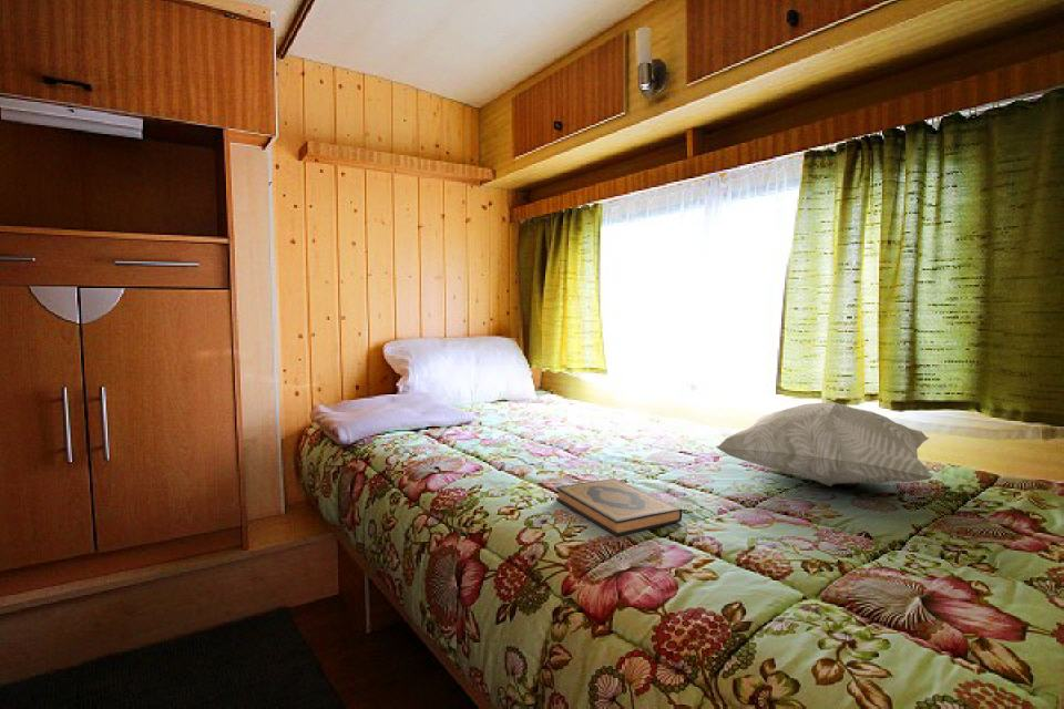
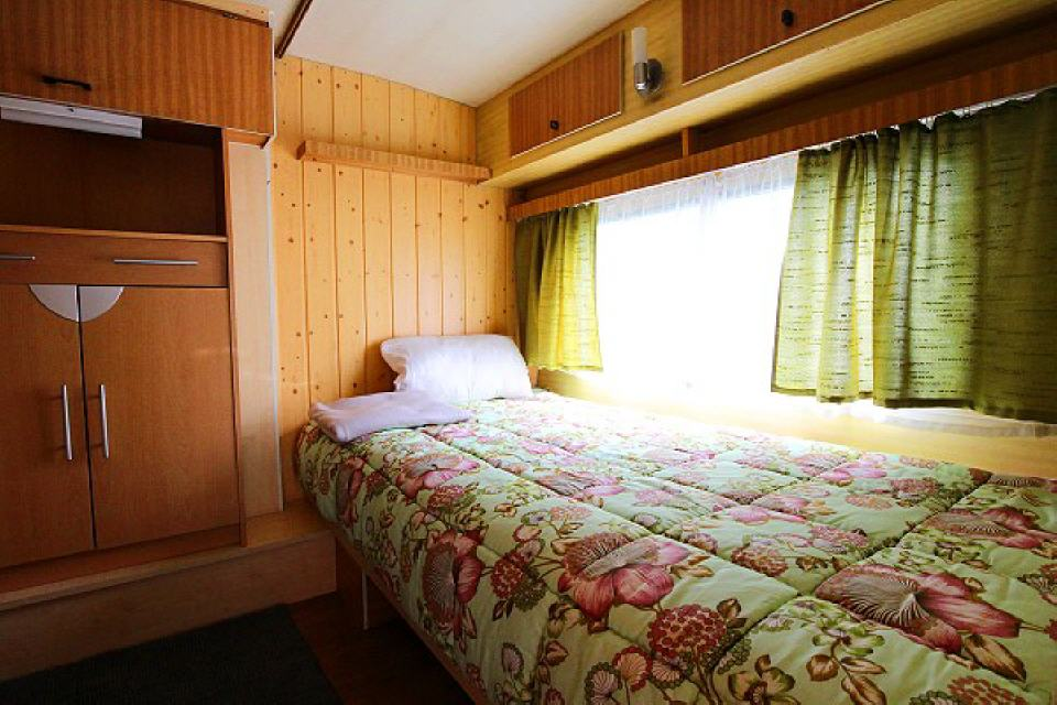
- hardback book [555,477,683,537]
- decorative pillow [715,402,934,487]
